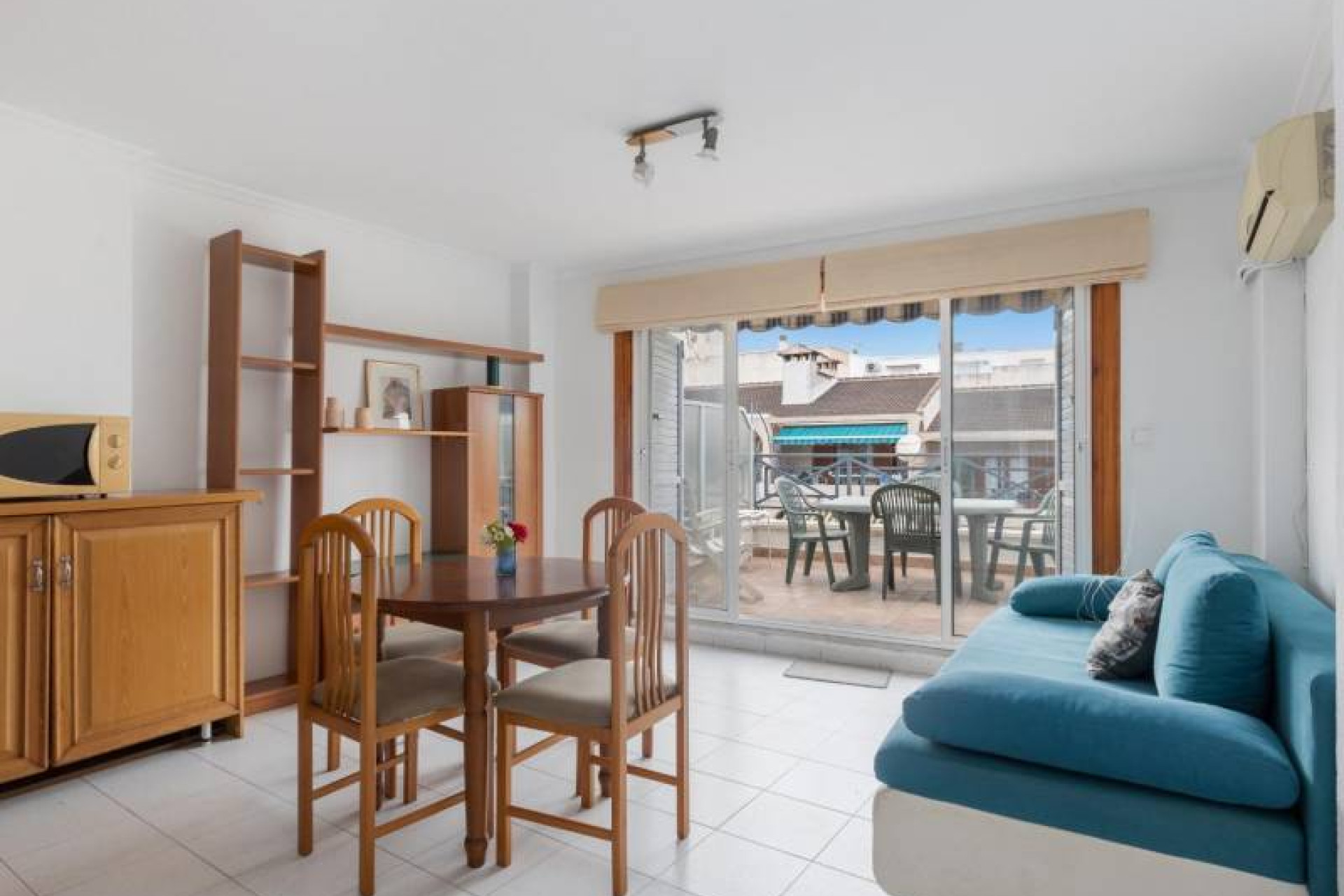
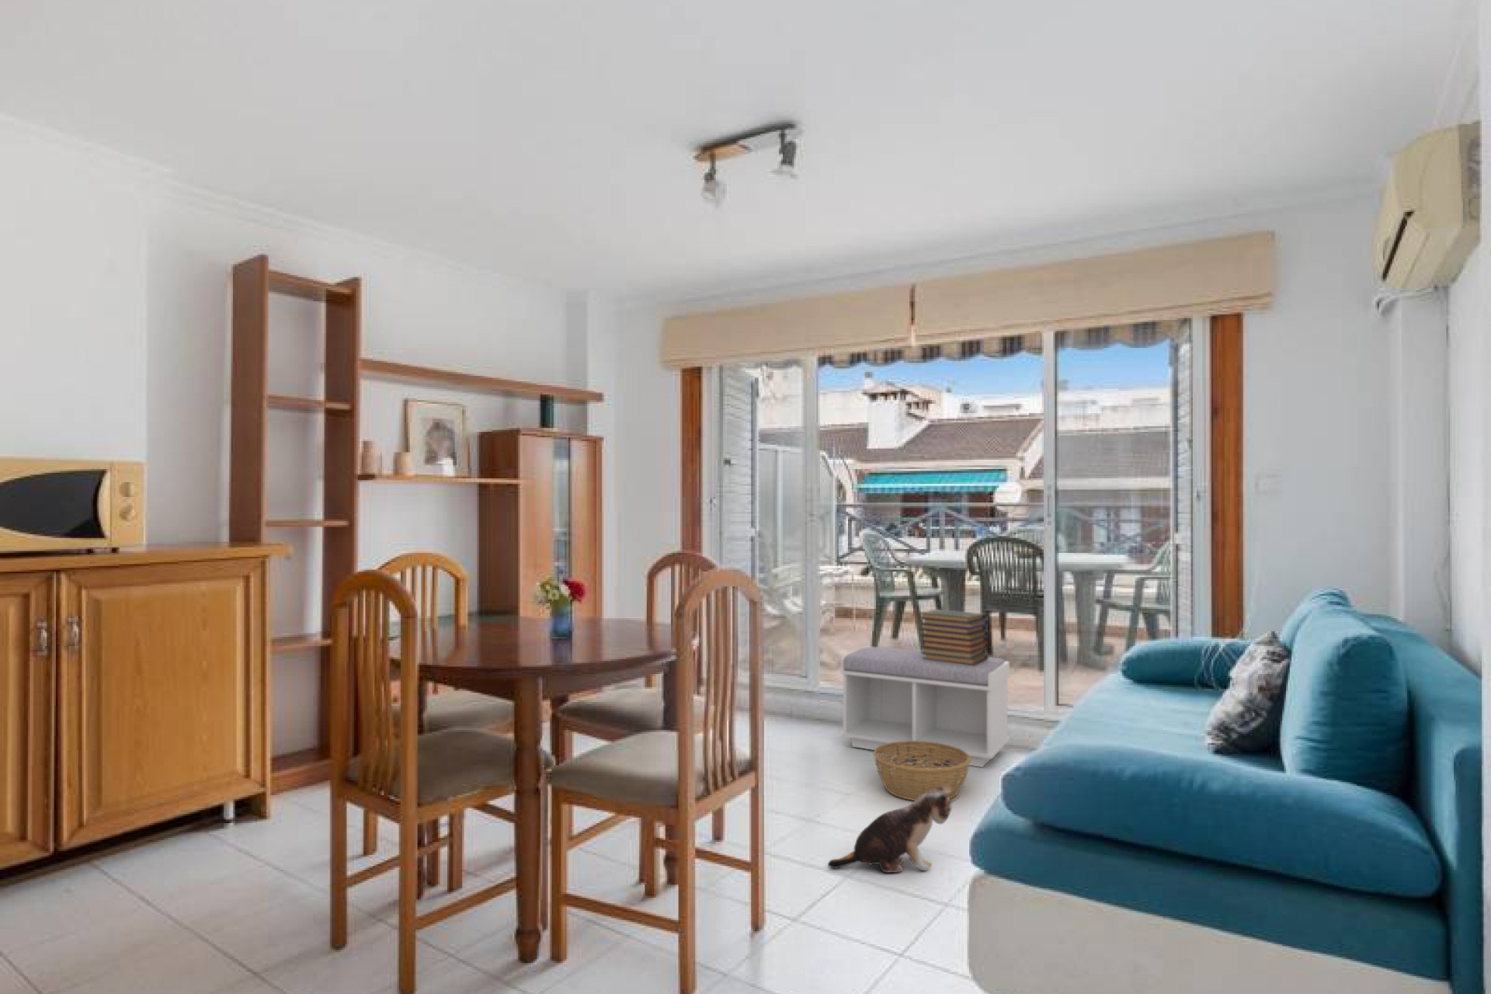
+ book stack [919,608,990,665]
+ basket [872,741,971,801]
+ plush toy [826,784,961,873]
+ bench [840,646,1011,768]
